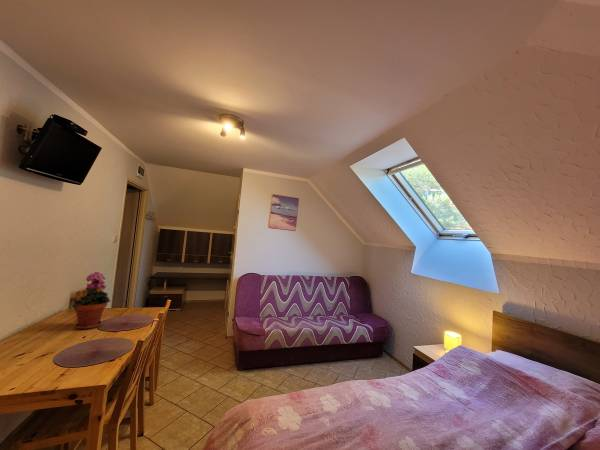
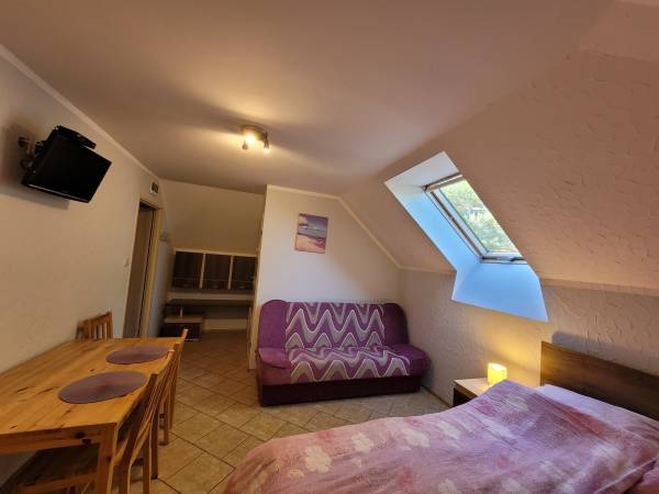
- potted plant [70,271,111,330]
